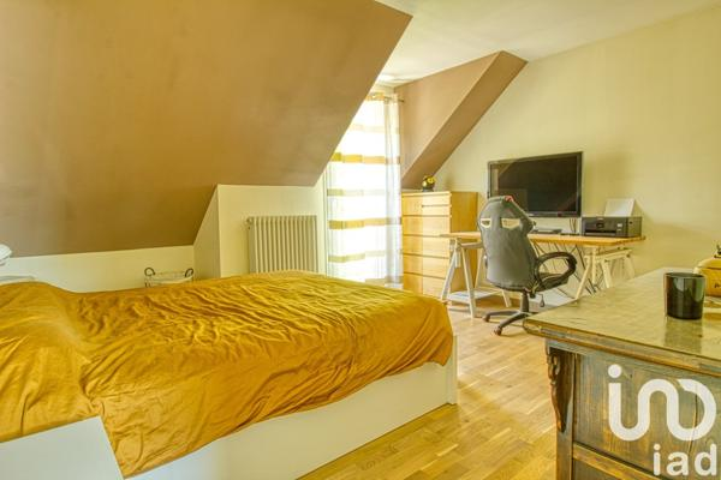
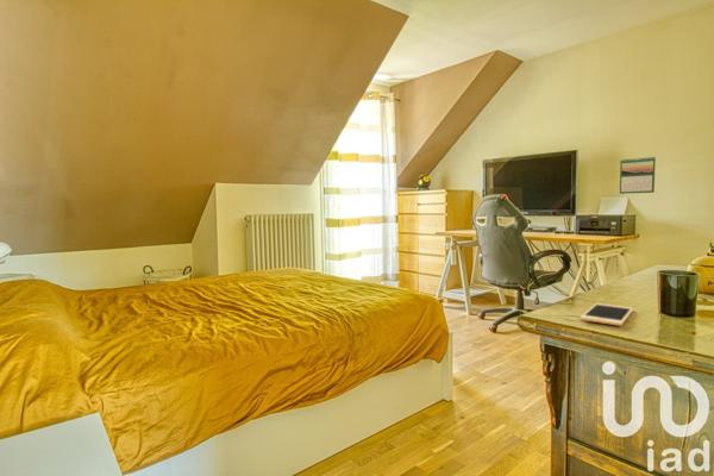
+ calendar [619,156,657,195]
+ cell phone [578,302,634,327]
